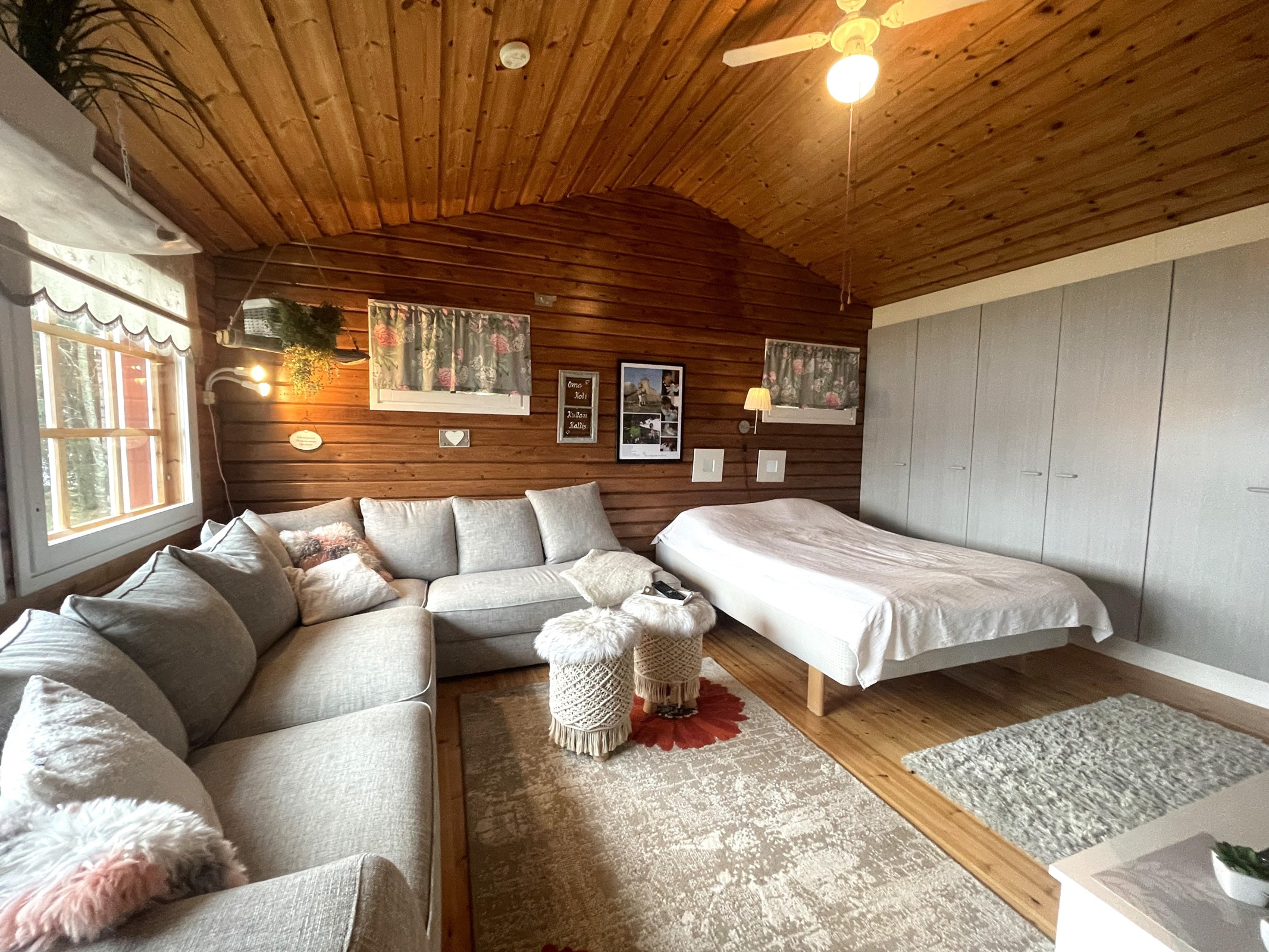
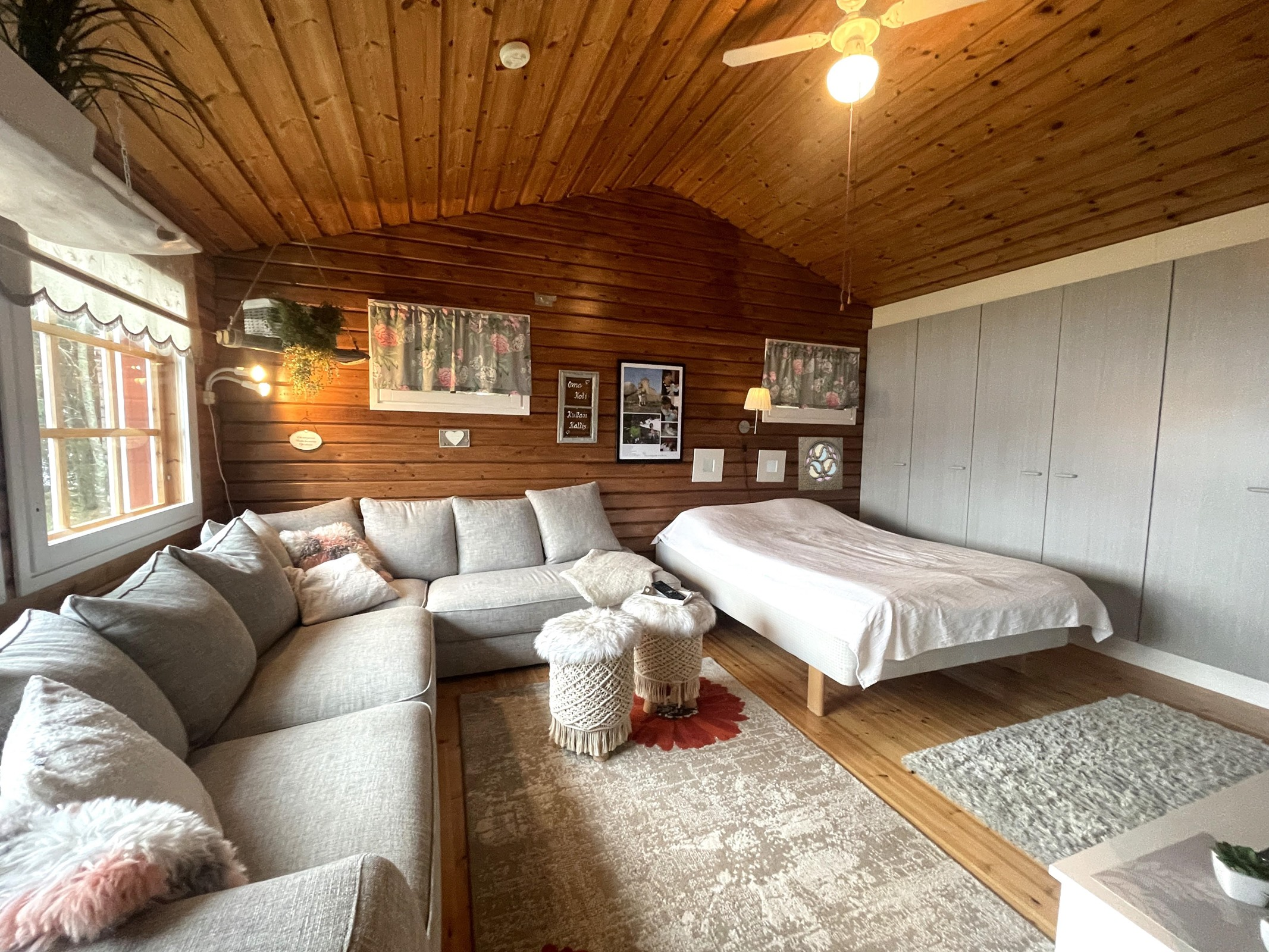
+ wall ornament [798,436,844,491]
